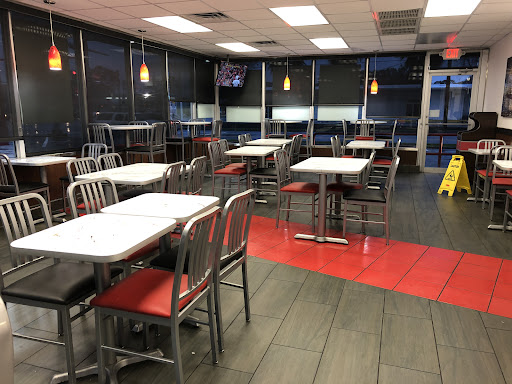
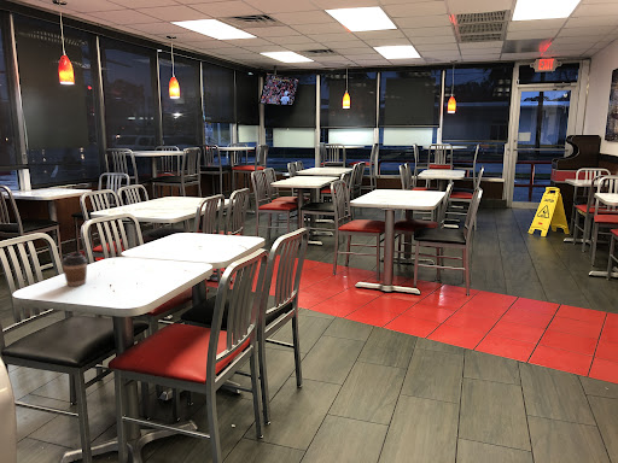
+ coffee cup [60,251,88,287]
